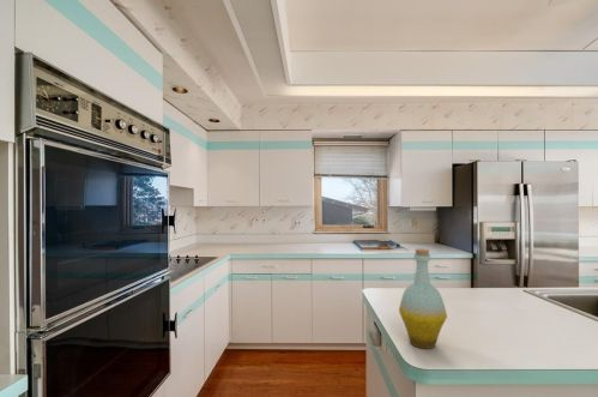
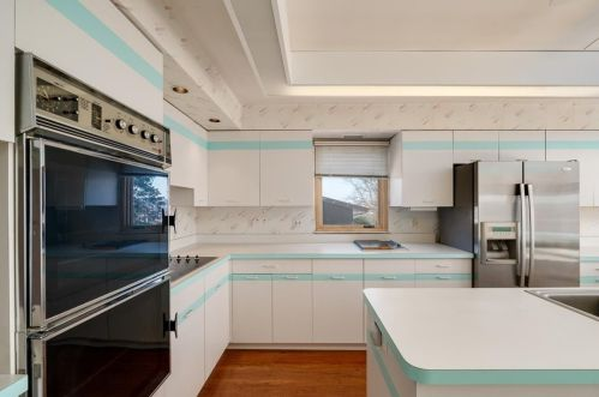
- bottle [398,247,448,350]
